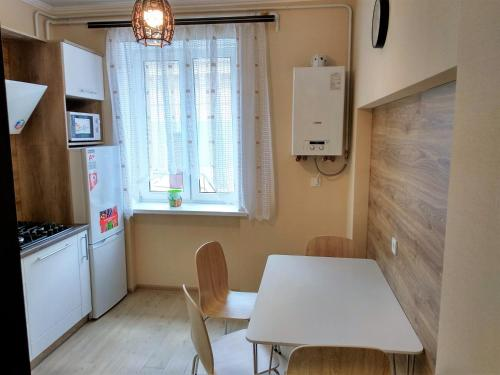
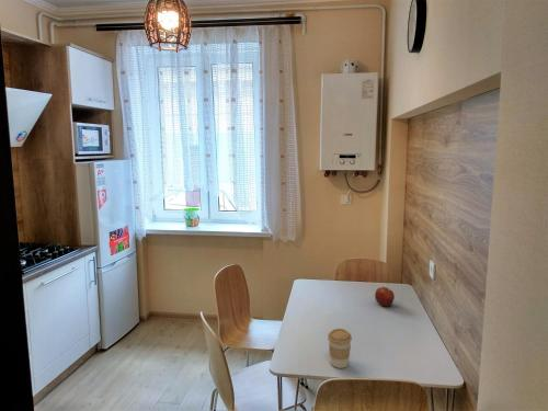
+ coffee cup [327,328,353,369]
+ apple [374,286,396,307]
